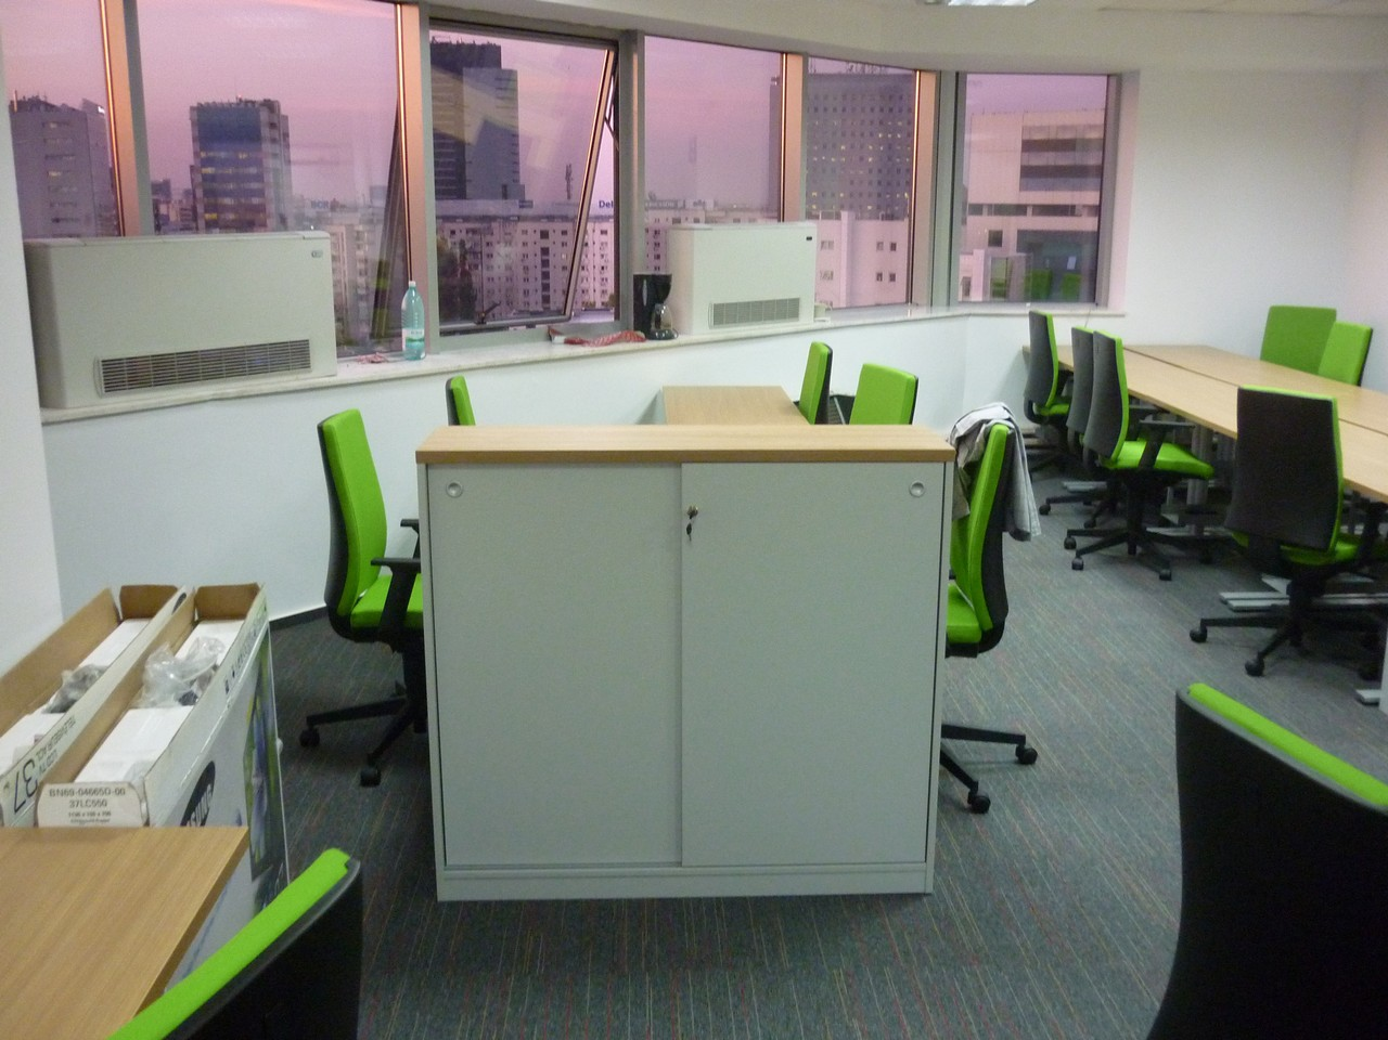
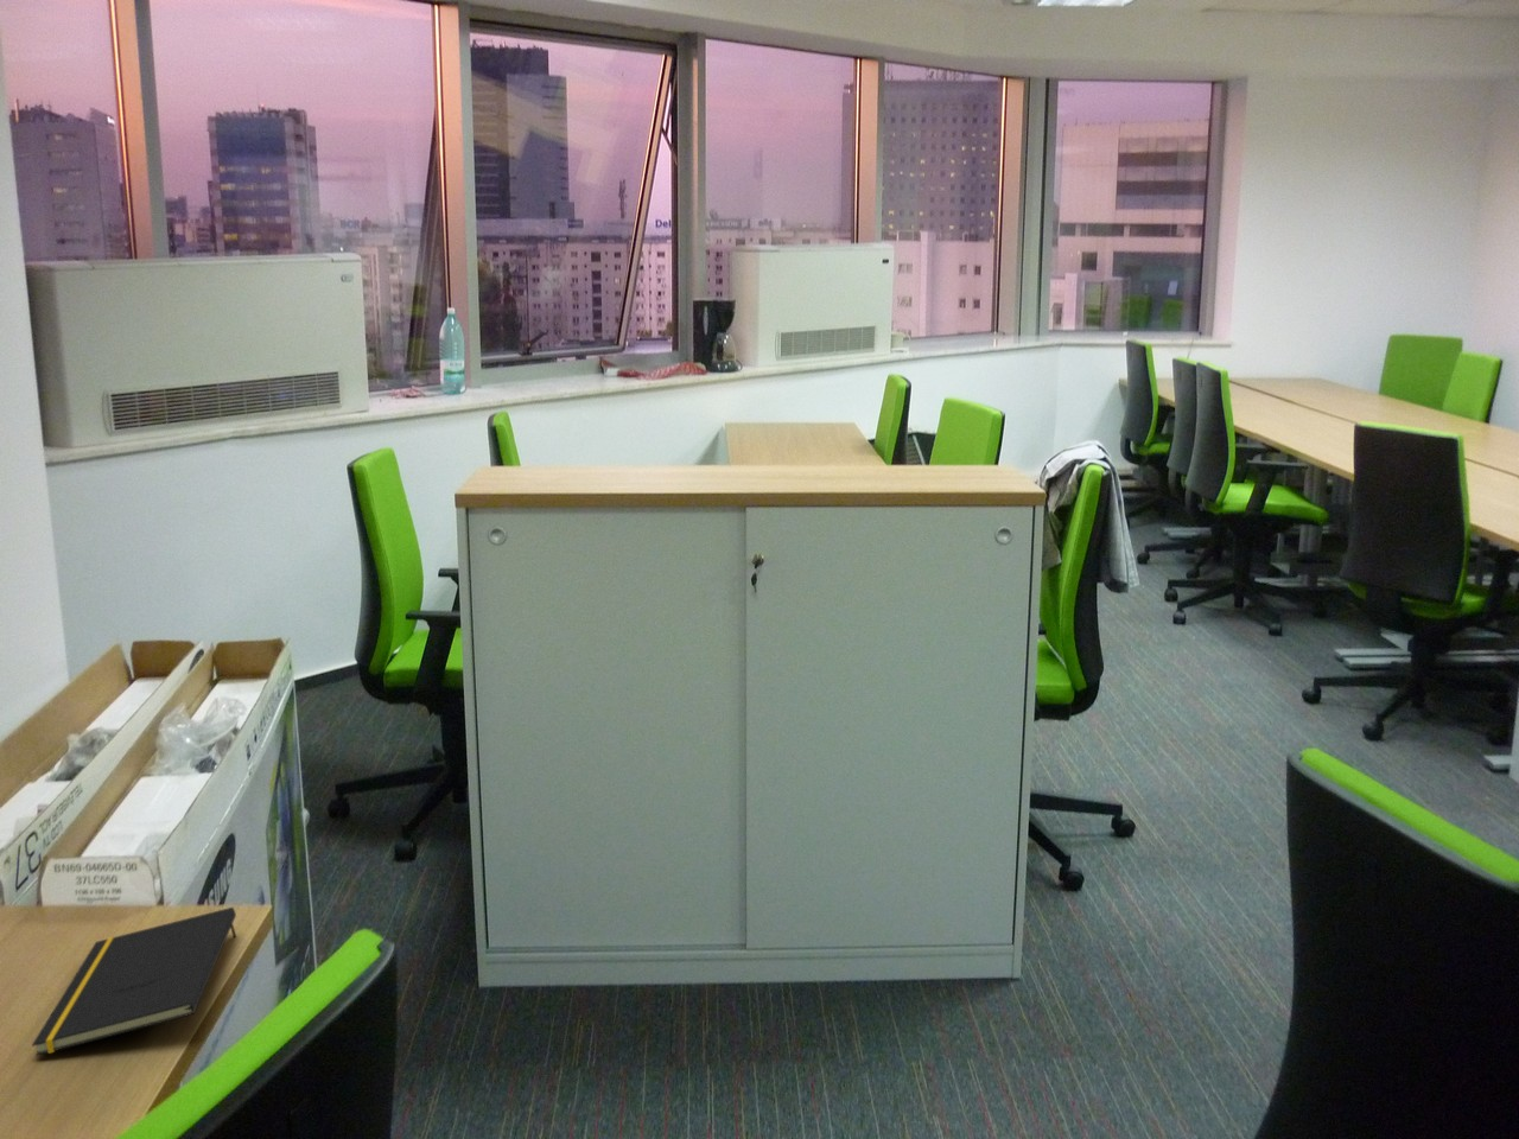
+ notepad [31,907,237,1058]
